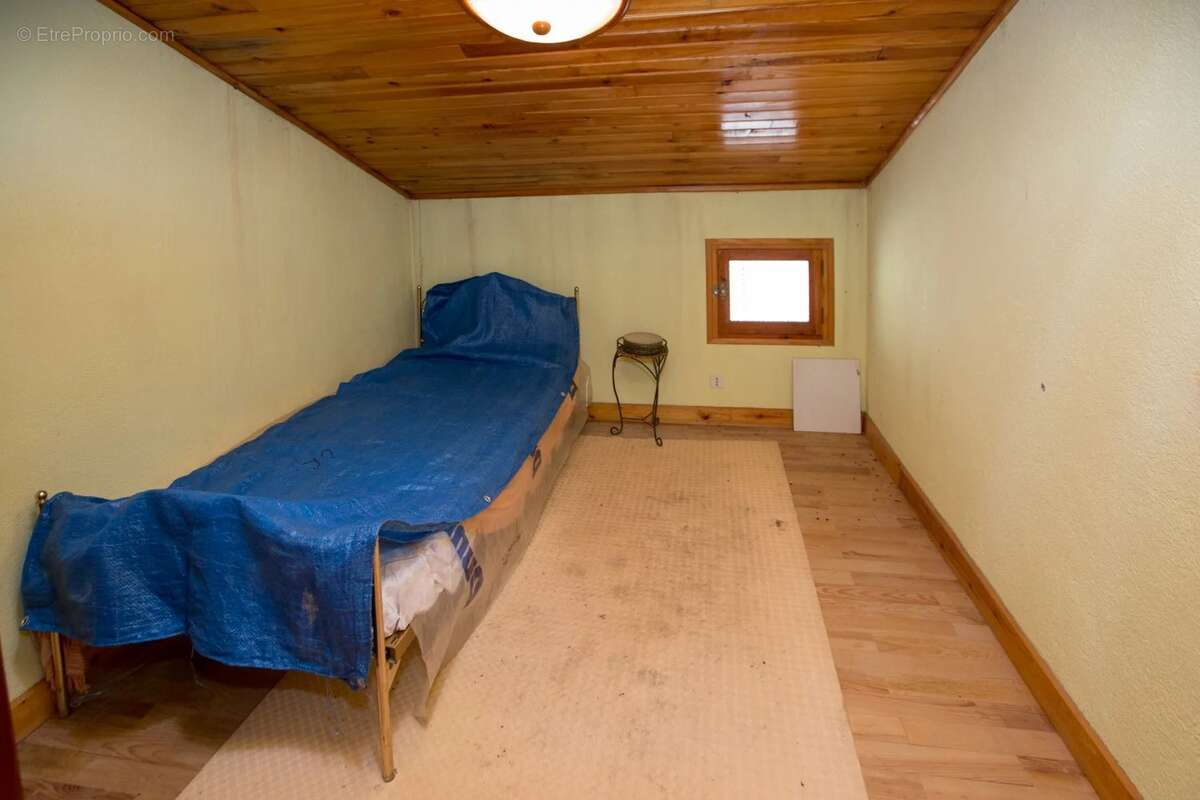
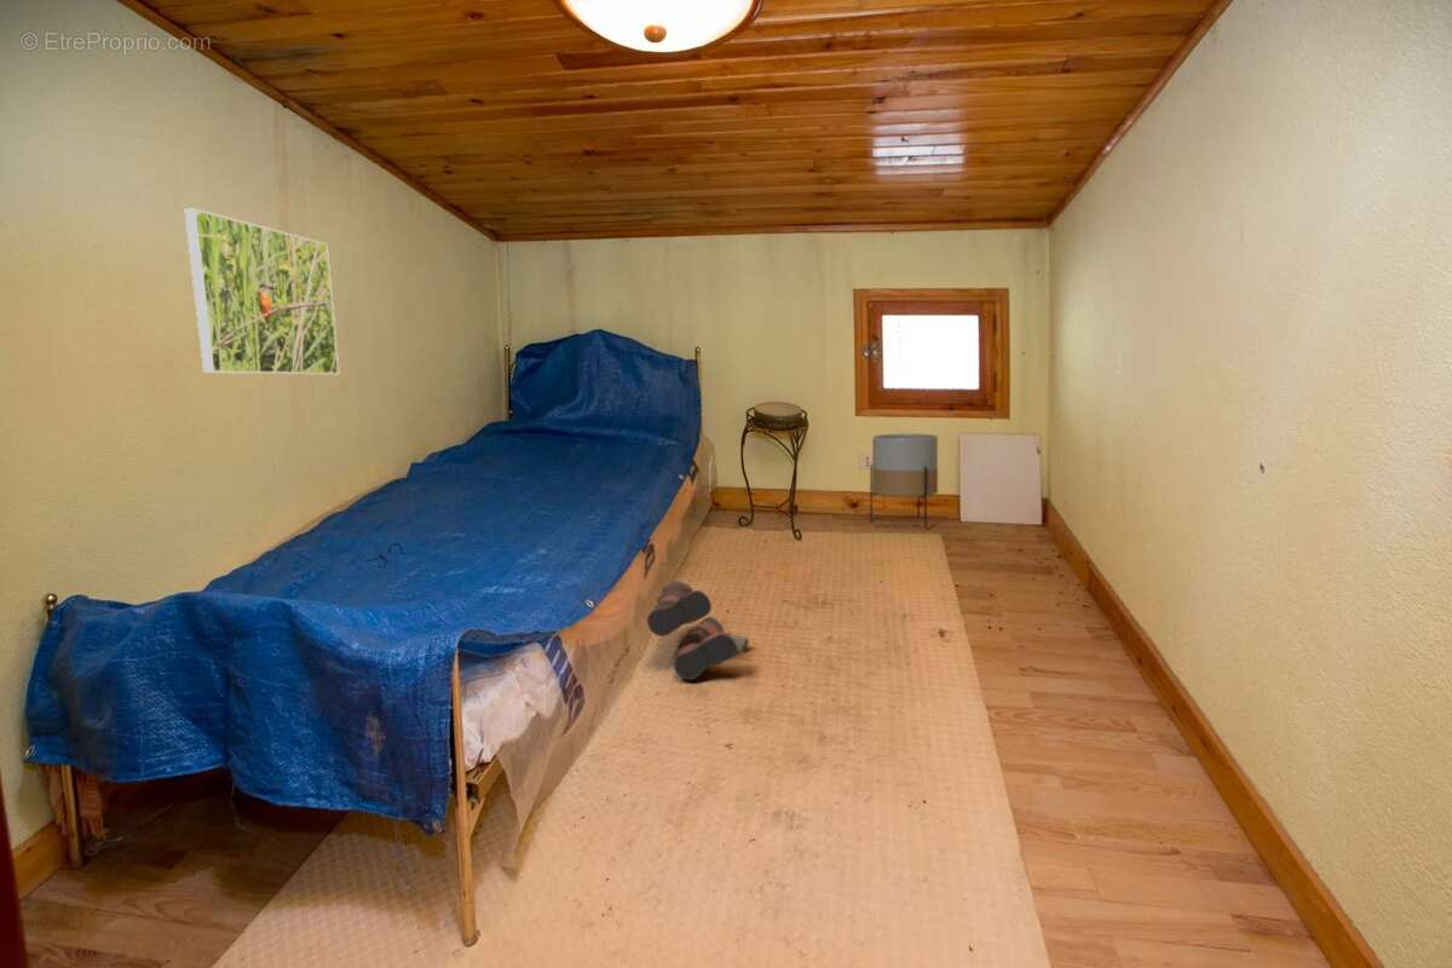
+ boots [646,580,750,681]
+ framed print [184,207,340,376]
+ planter [869,433,939,530]
